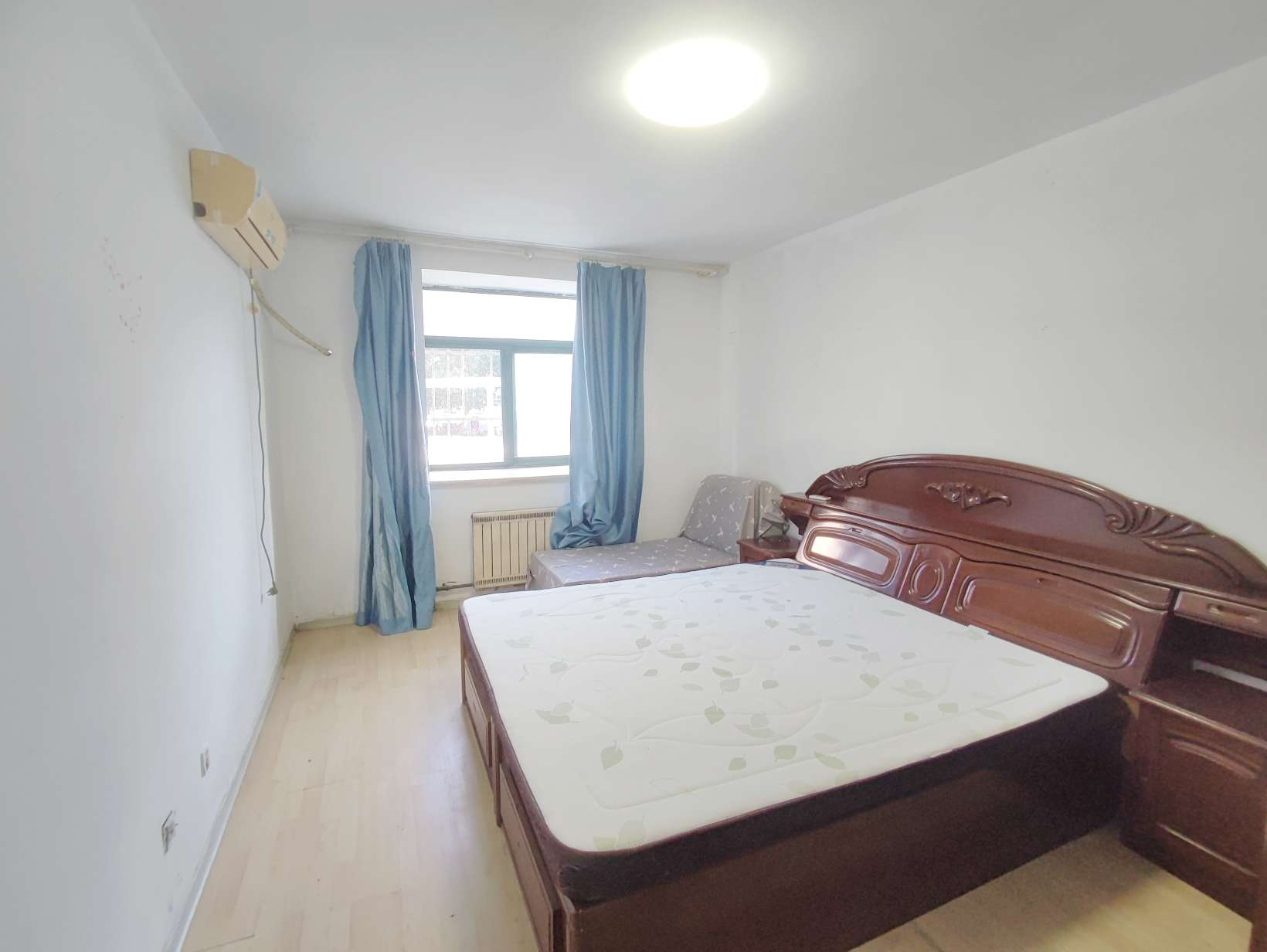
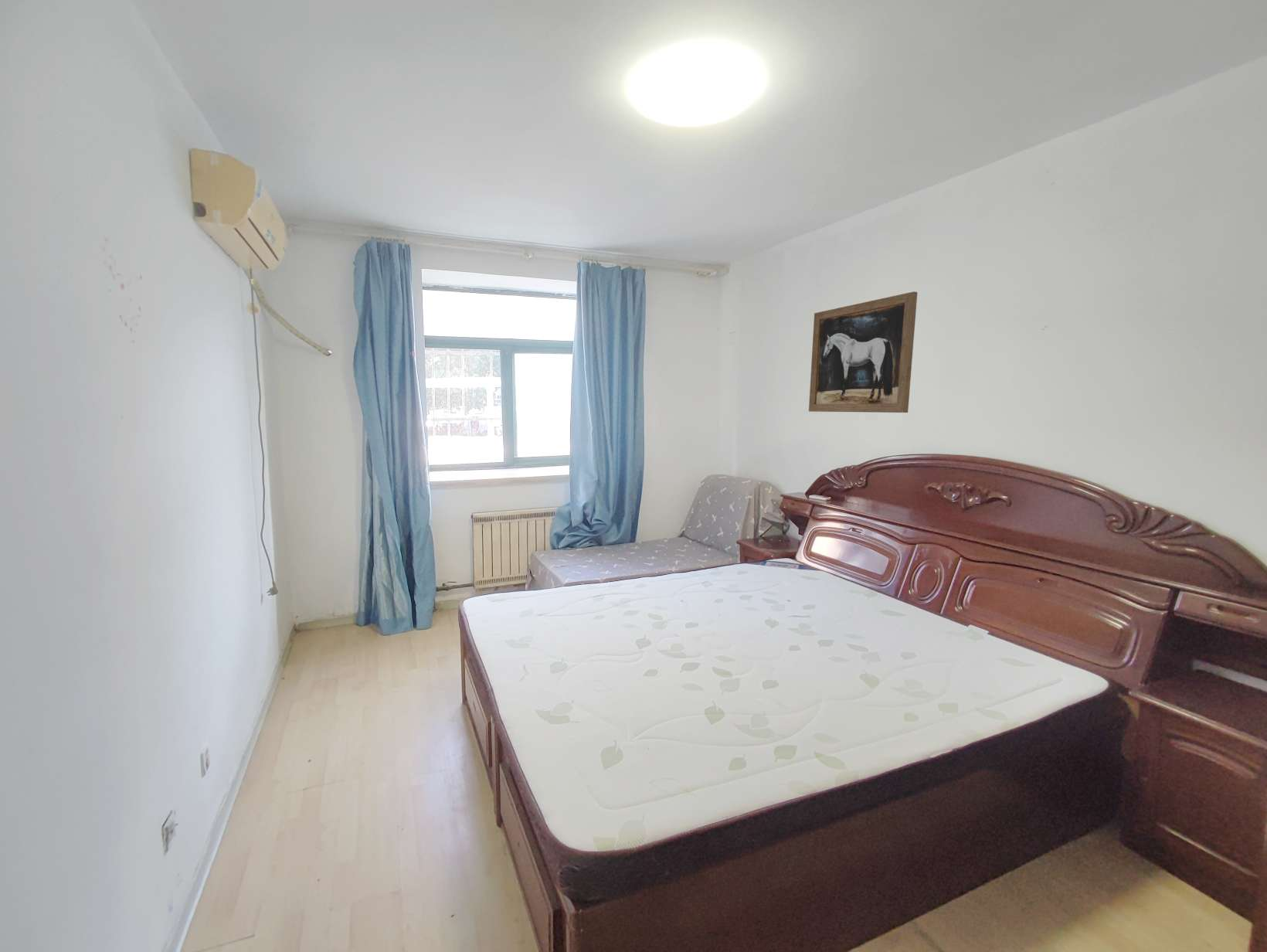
+ wall art [808,291,918,413]
